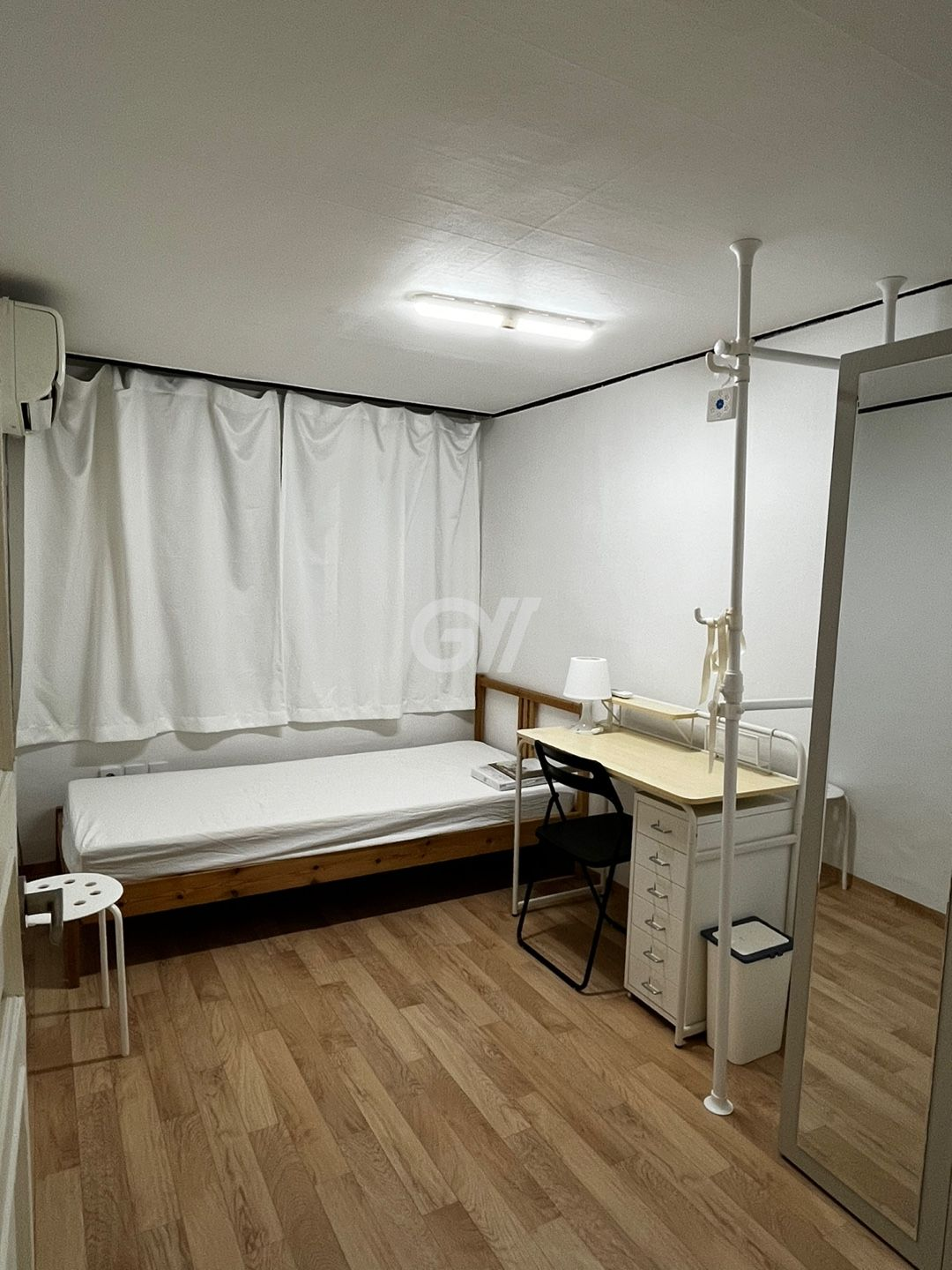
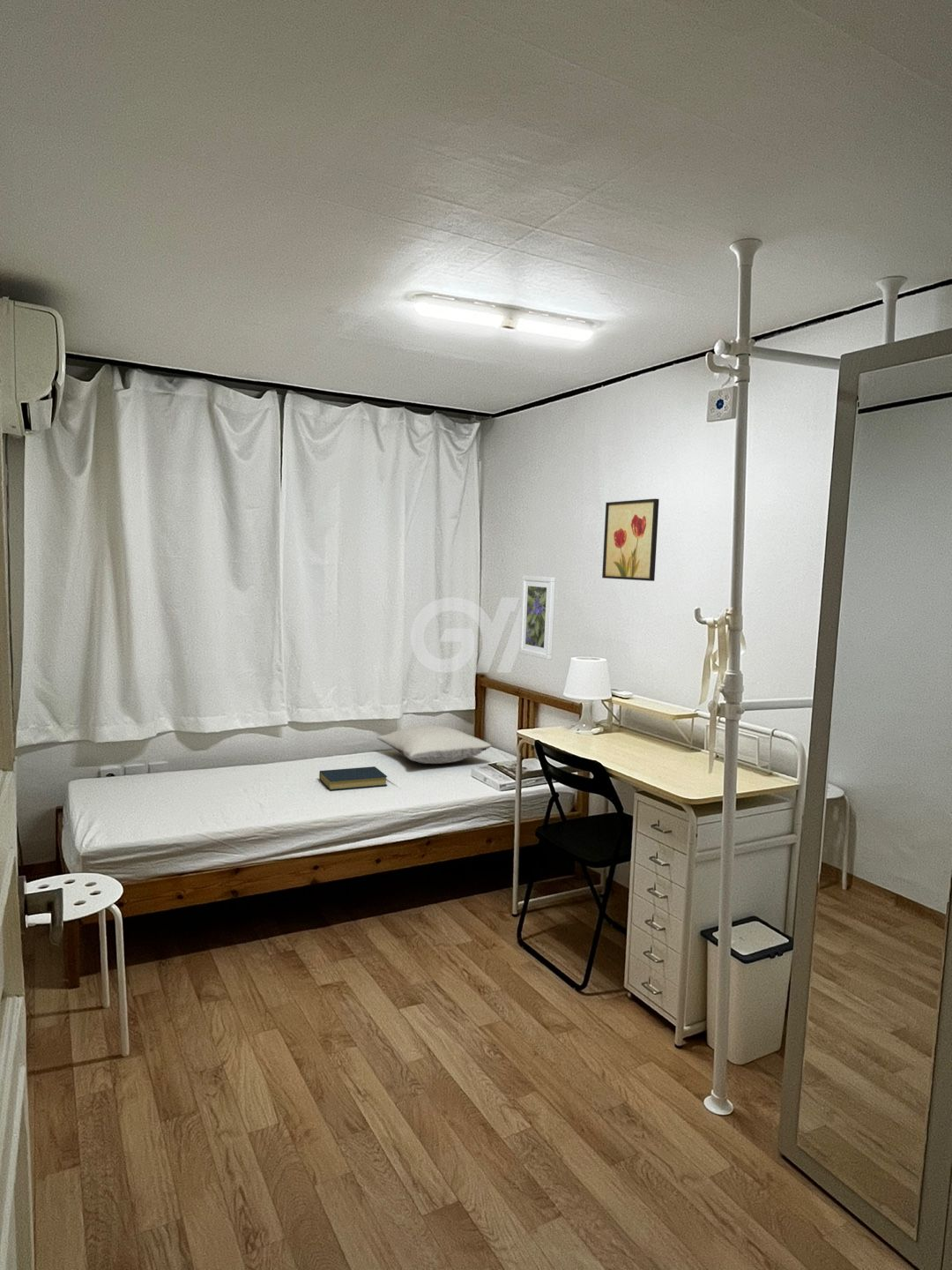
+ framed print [518,575,556,661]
+ hardback book [318,766,389,791]
+ wall art [601,497,660,582]
+ pillow [376,724,493,765]
